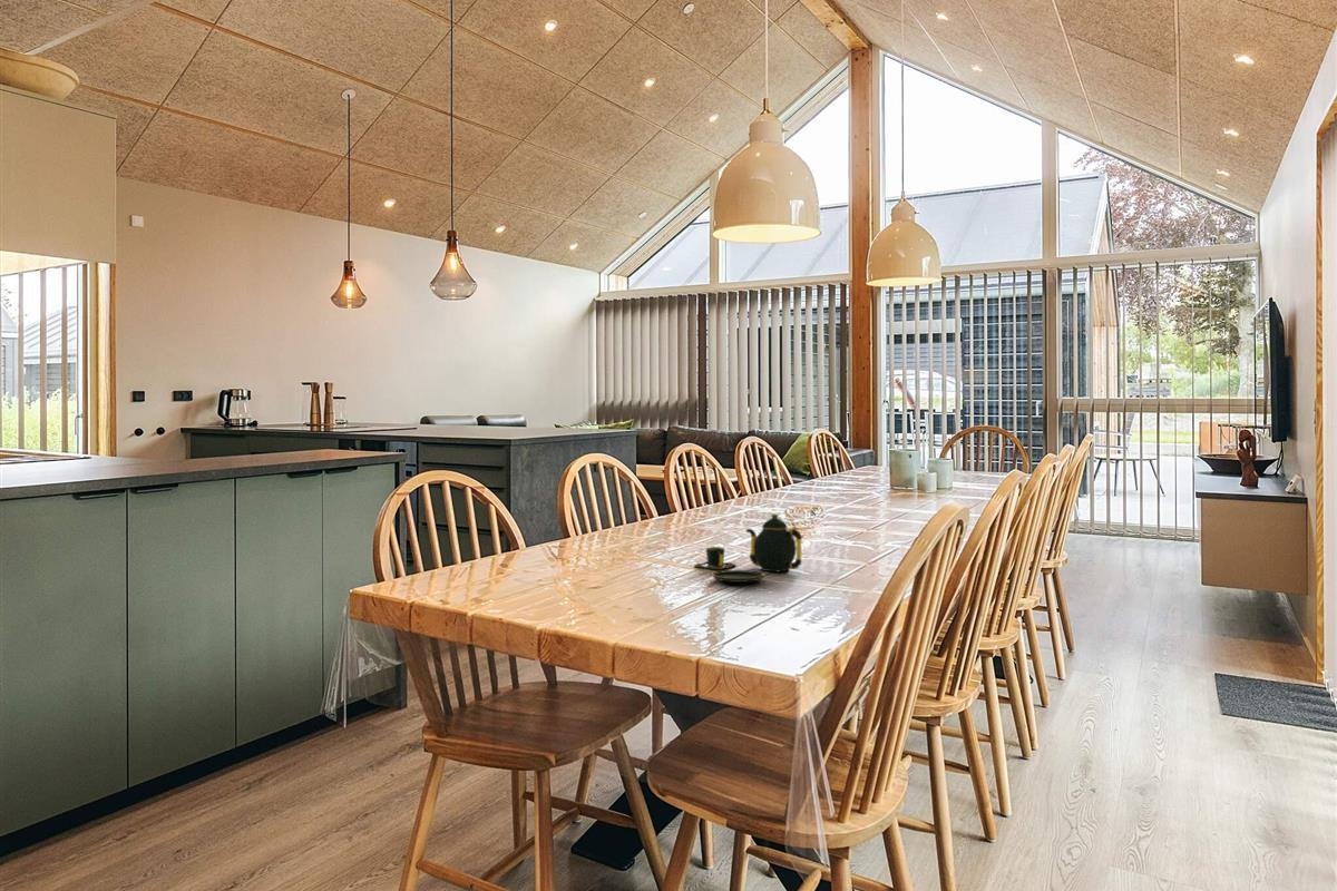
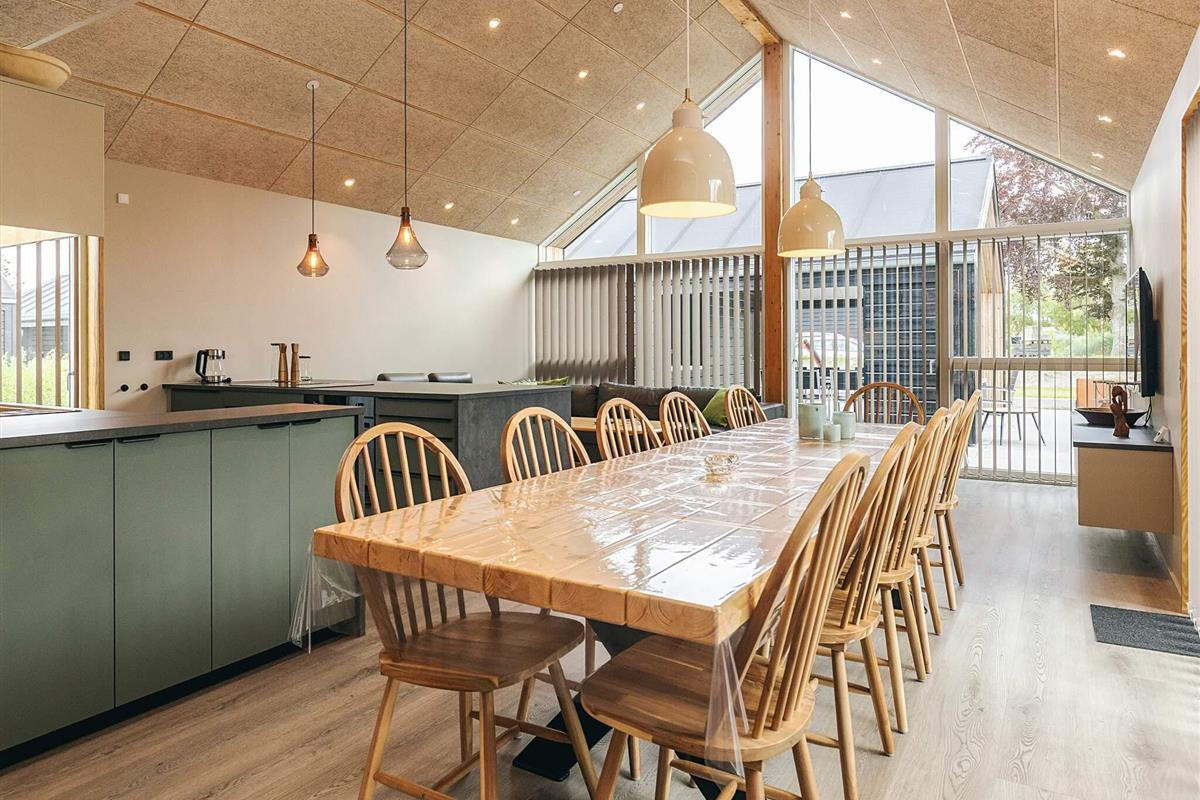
- teapot [693,512,803,584]
